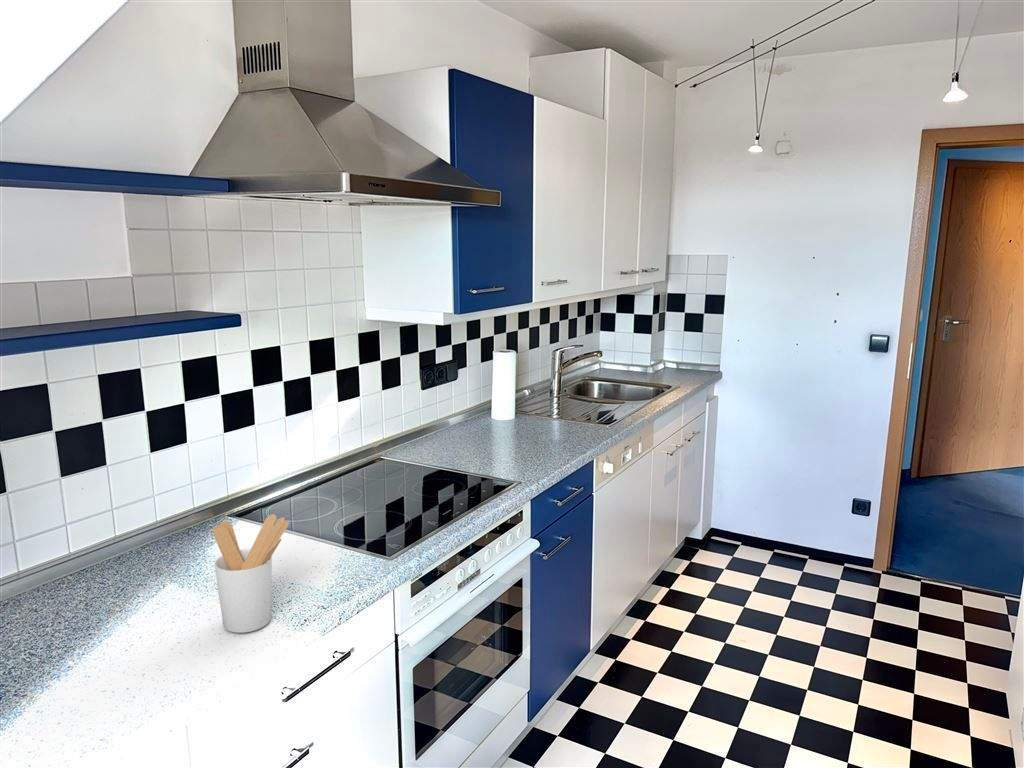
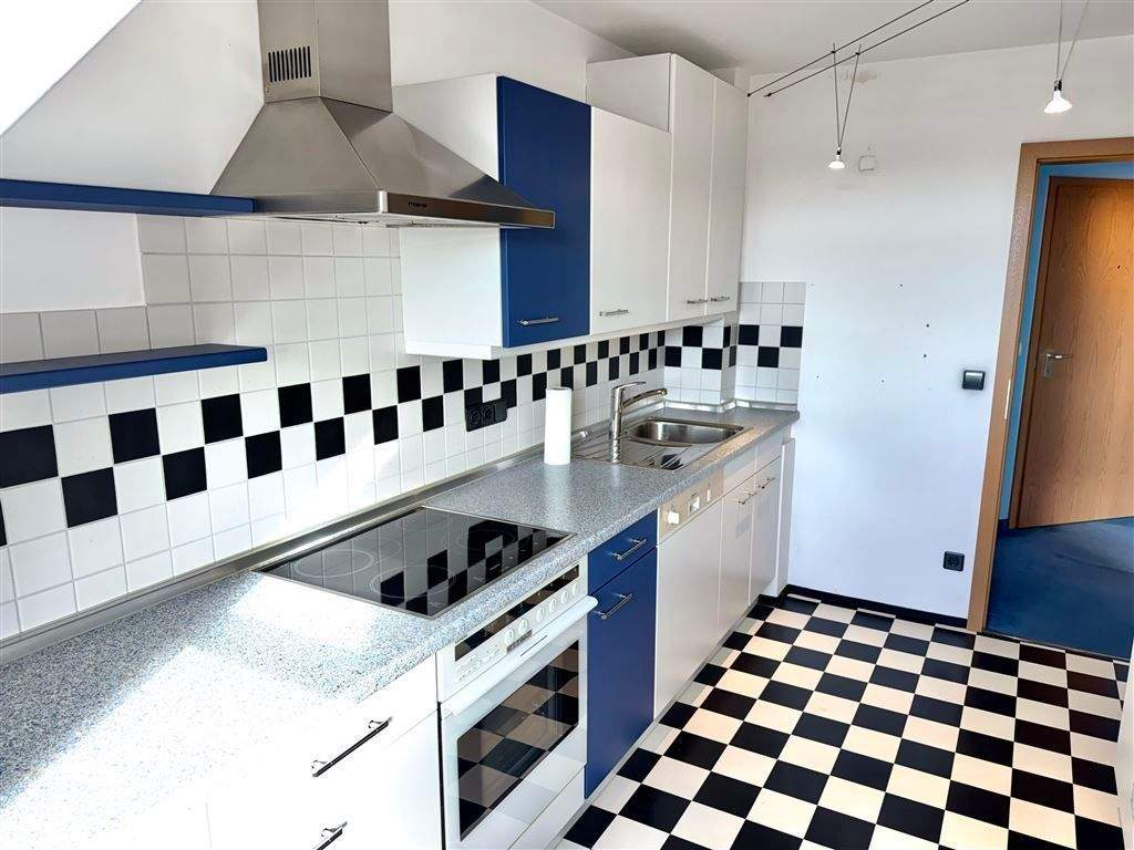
- utensil holder [212,513,290,634]
